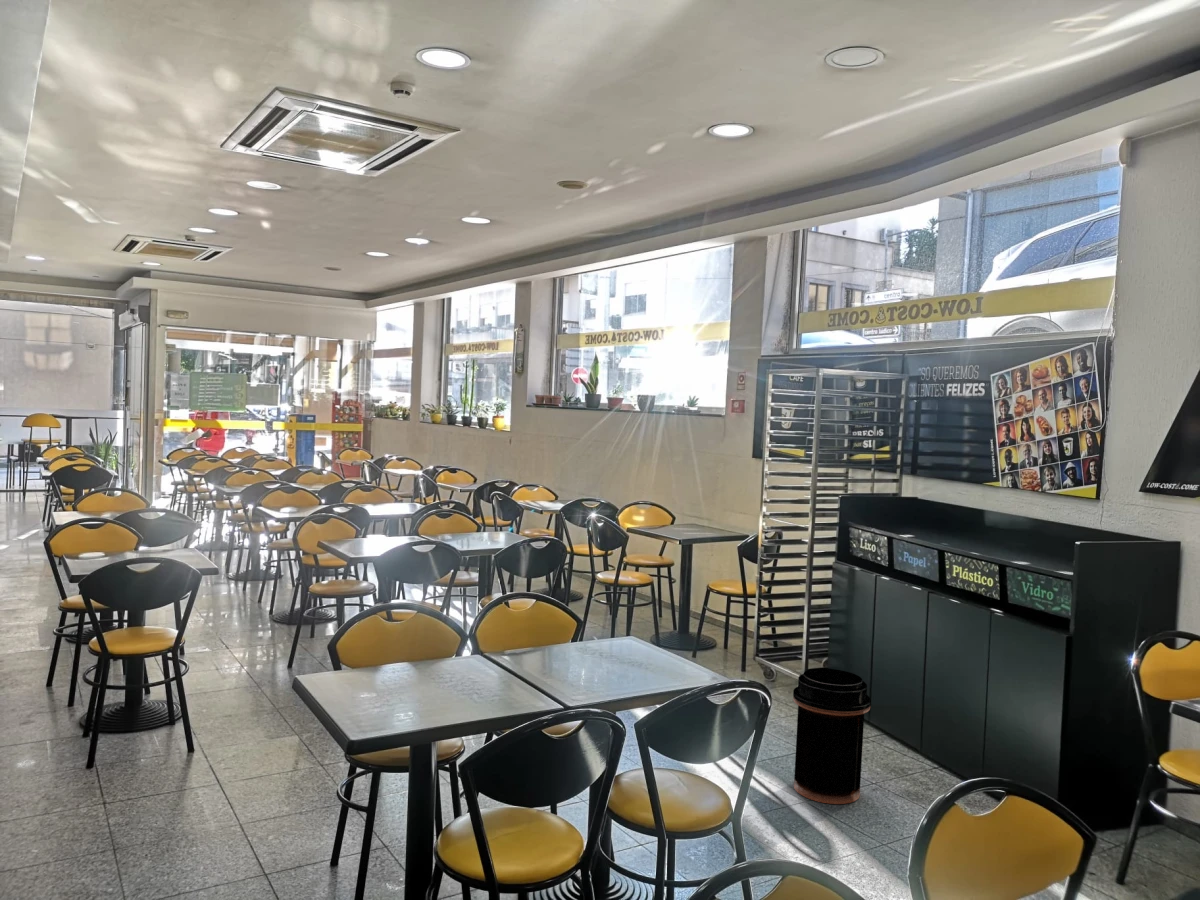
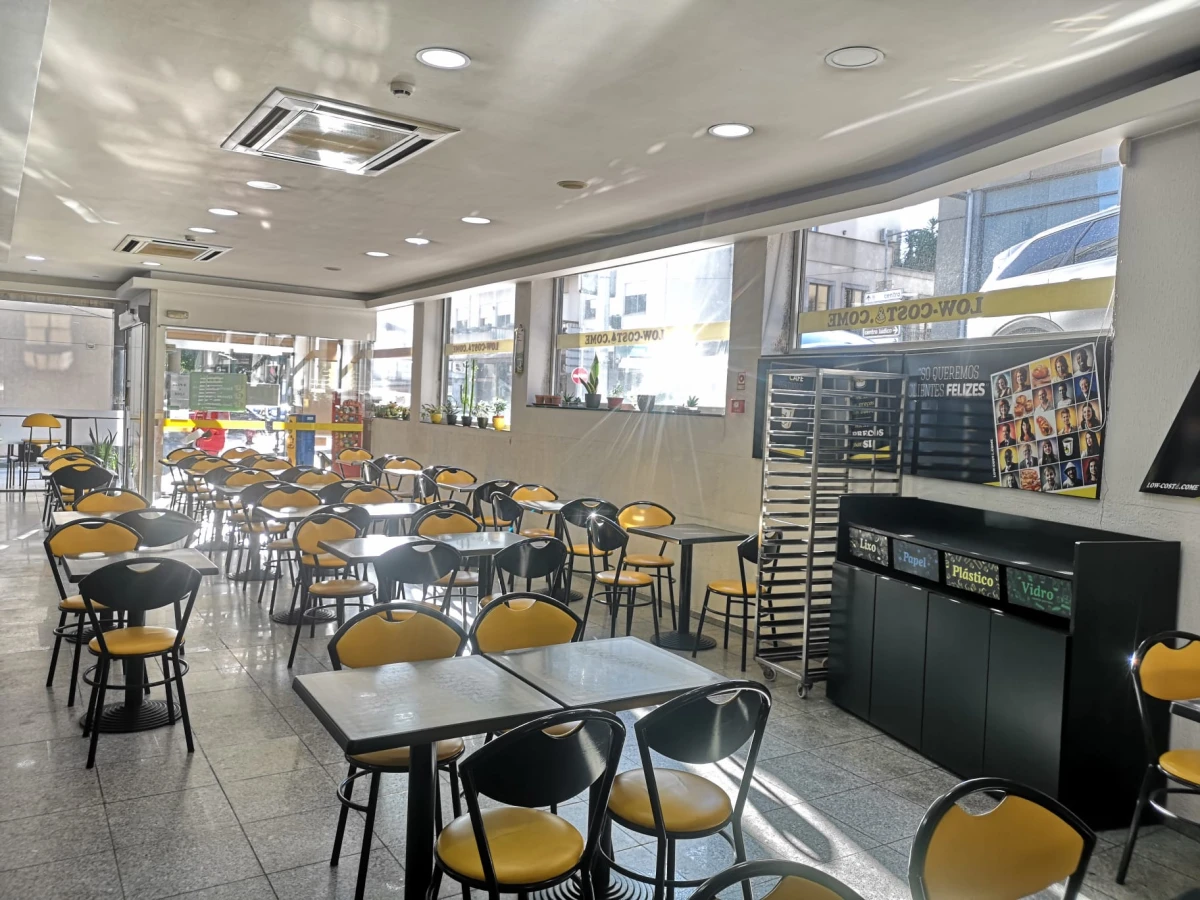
- trash can [792,667,872,805]
